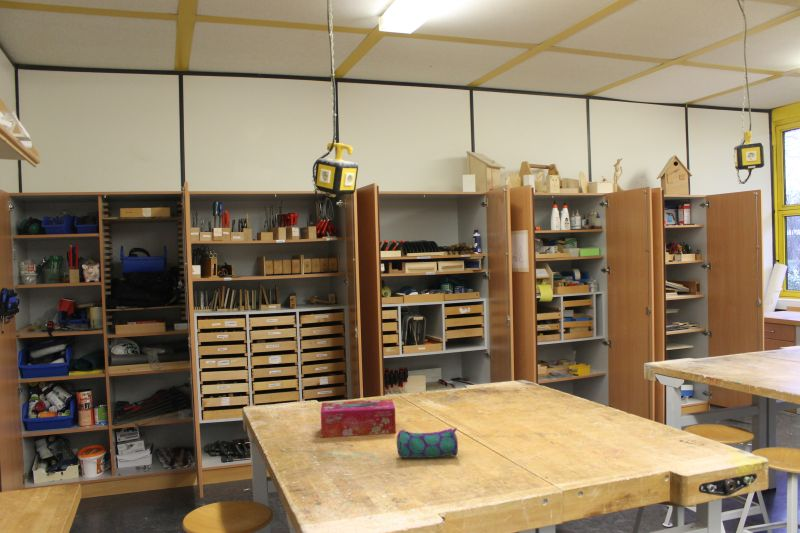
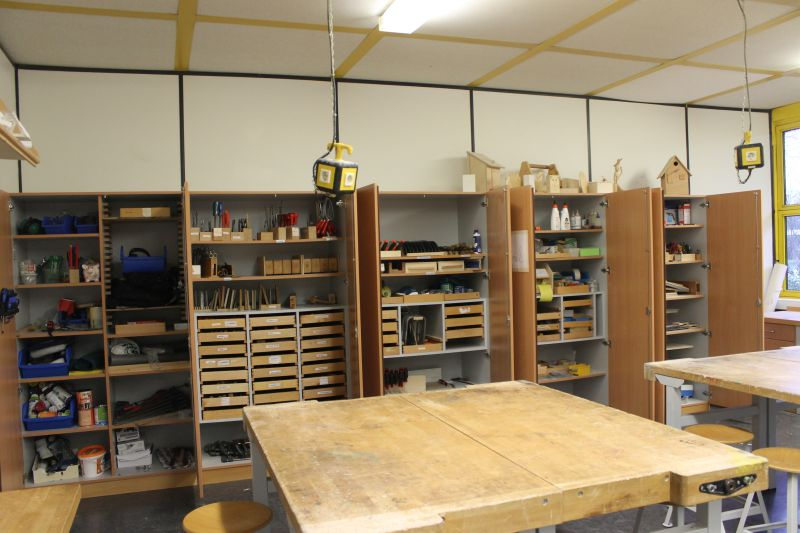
- tissue box [320,398,397,438]
- pencil case [396,427,459,459]
